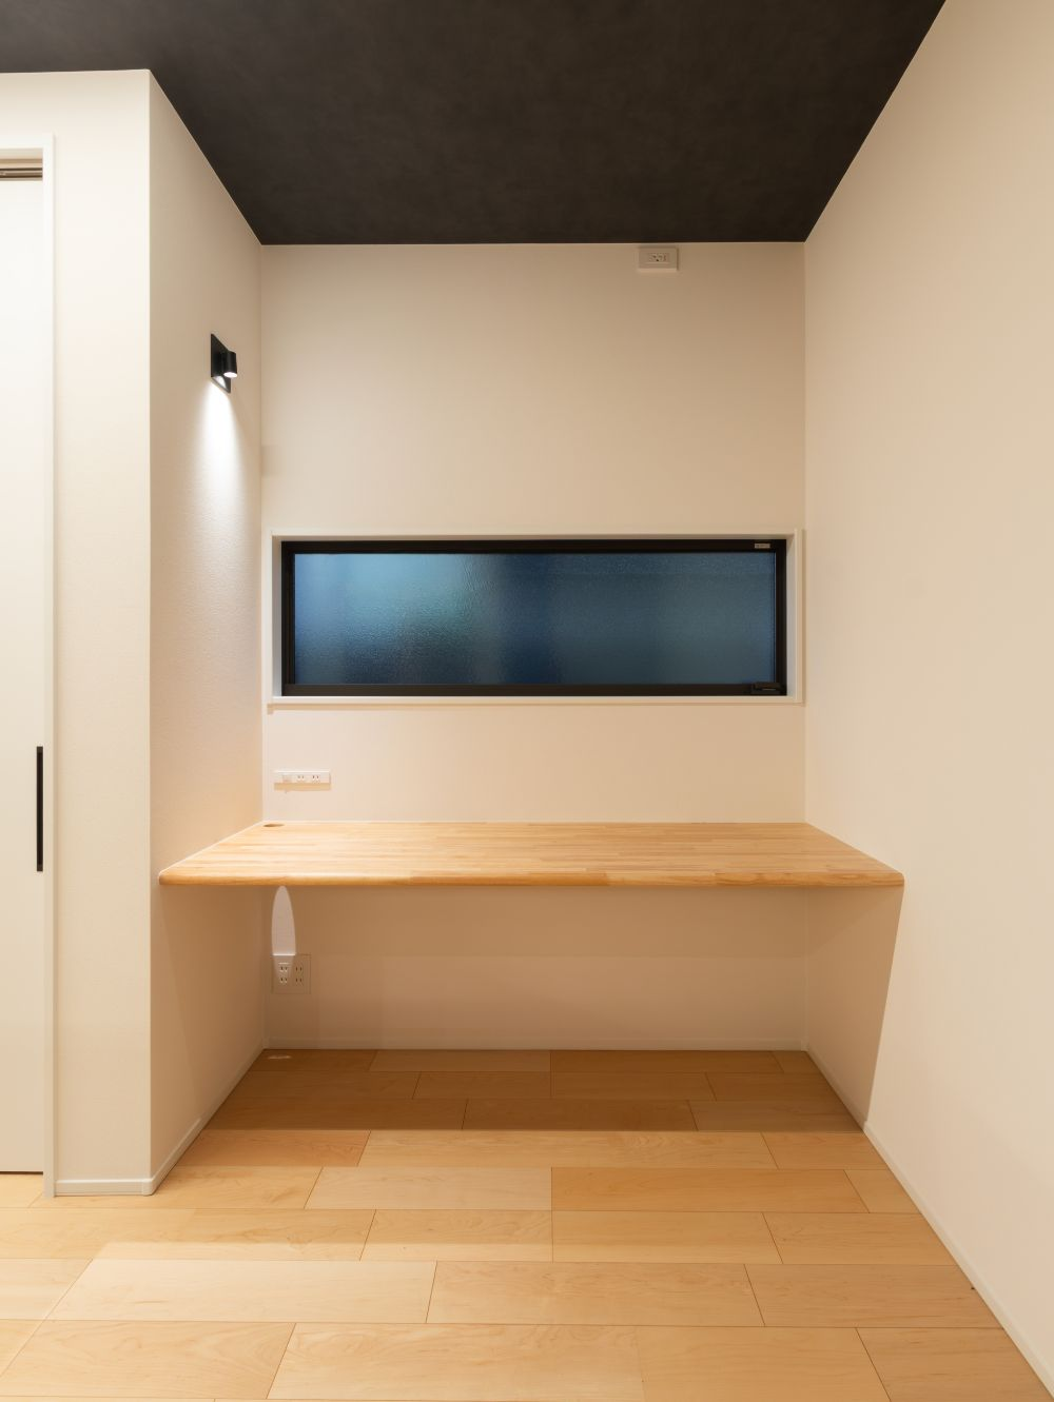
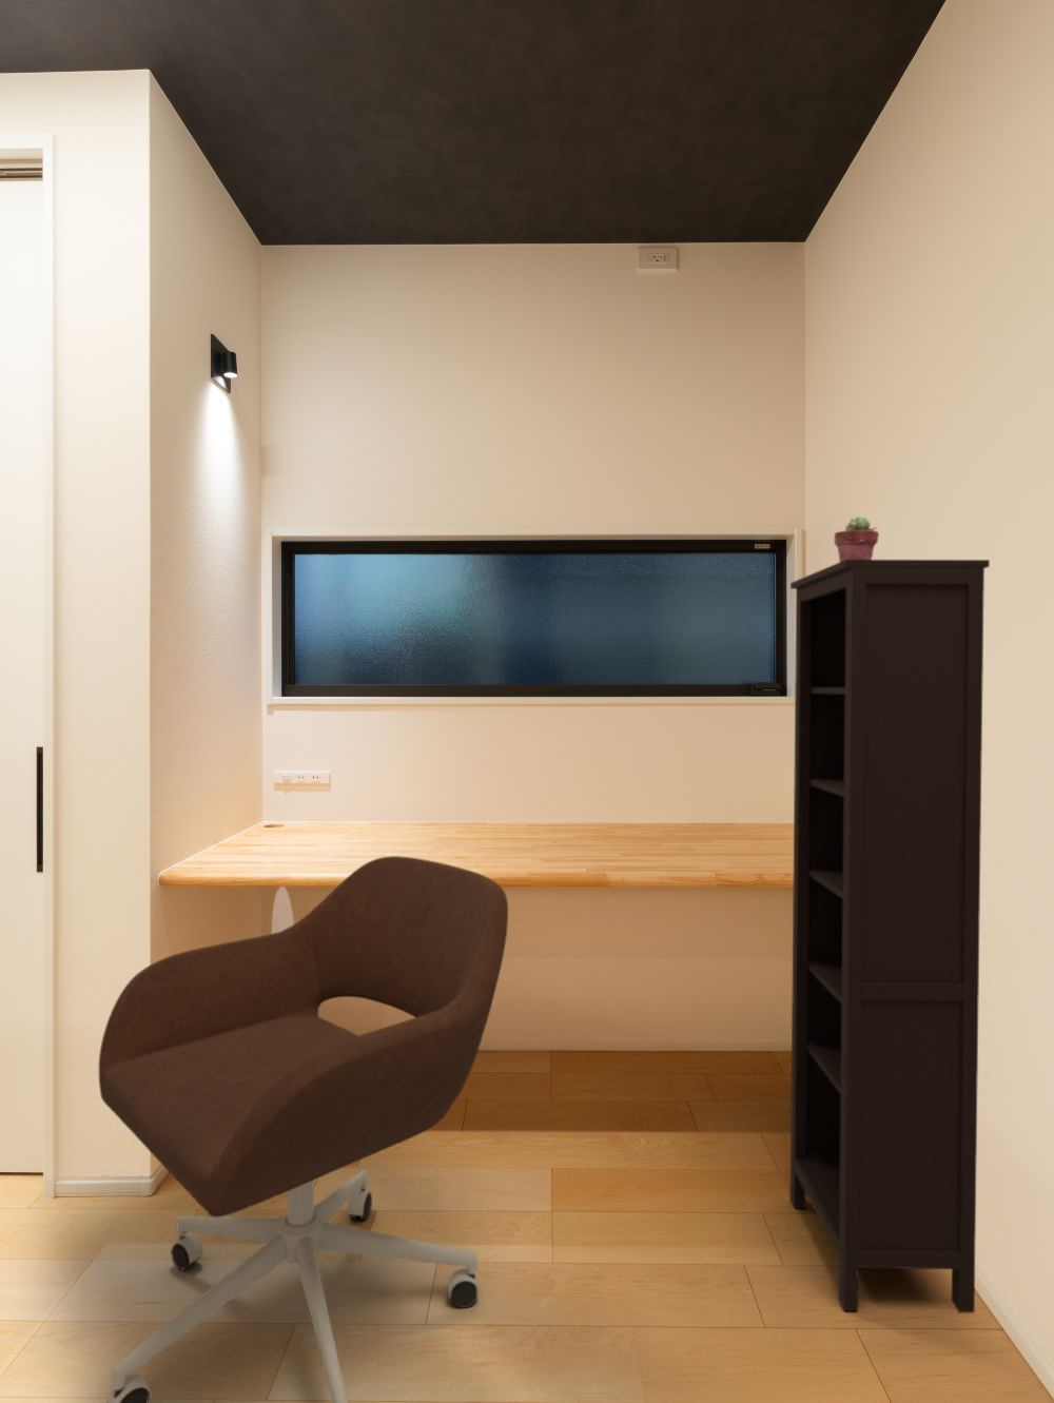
+ bookcase [789,559,991,1313]
+ office chair [99,855,509,1403]
+ potted succulent [833,515,880,561]
